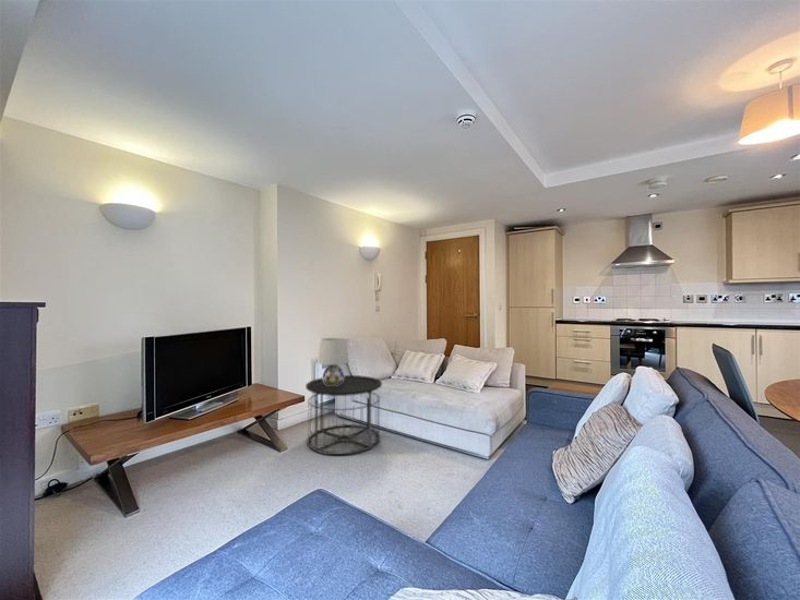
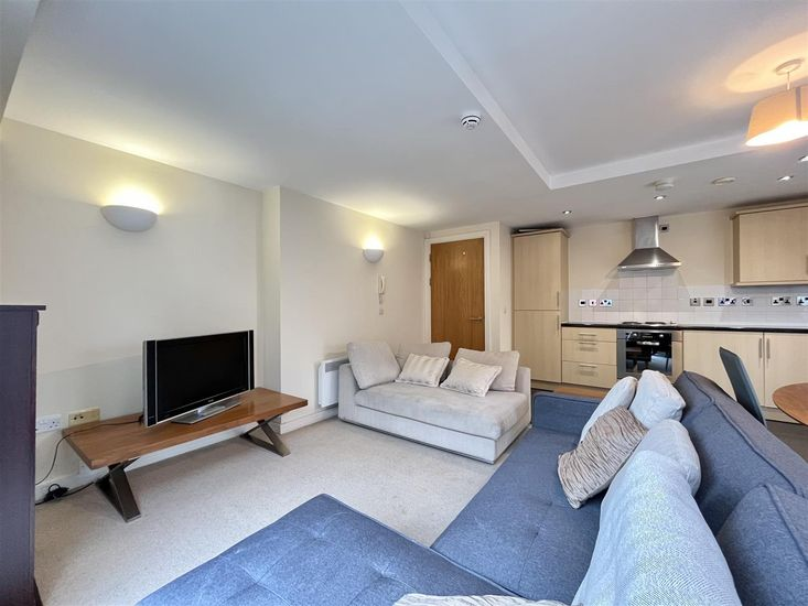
- side table [305,374,383,456]
- table lamp [317,337,349,385]
